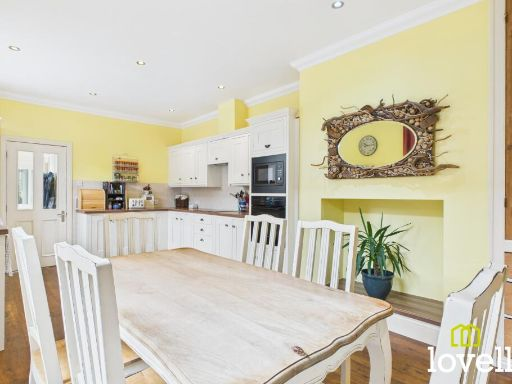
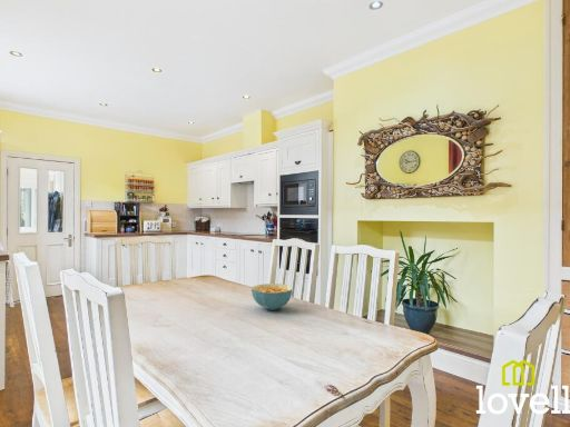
+ cereal bowl [250,282,294,311]
